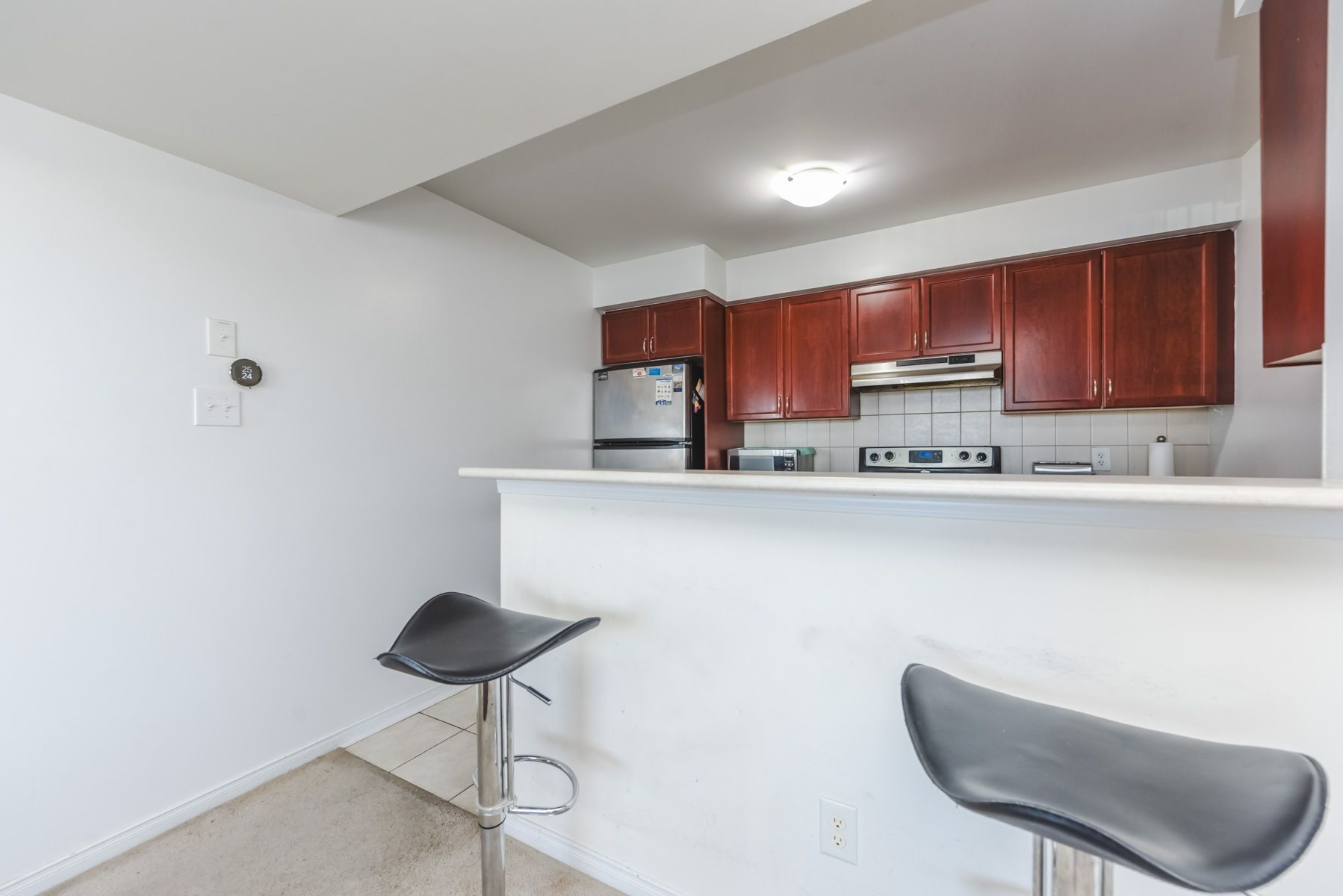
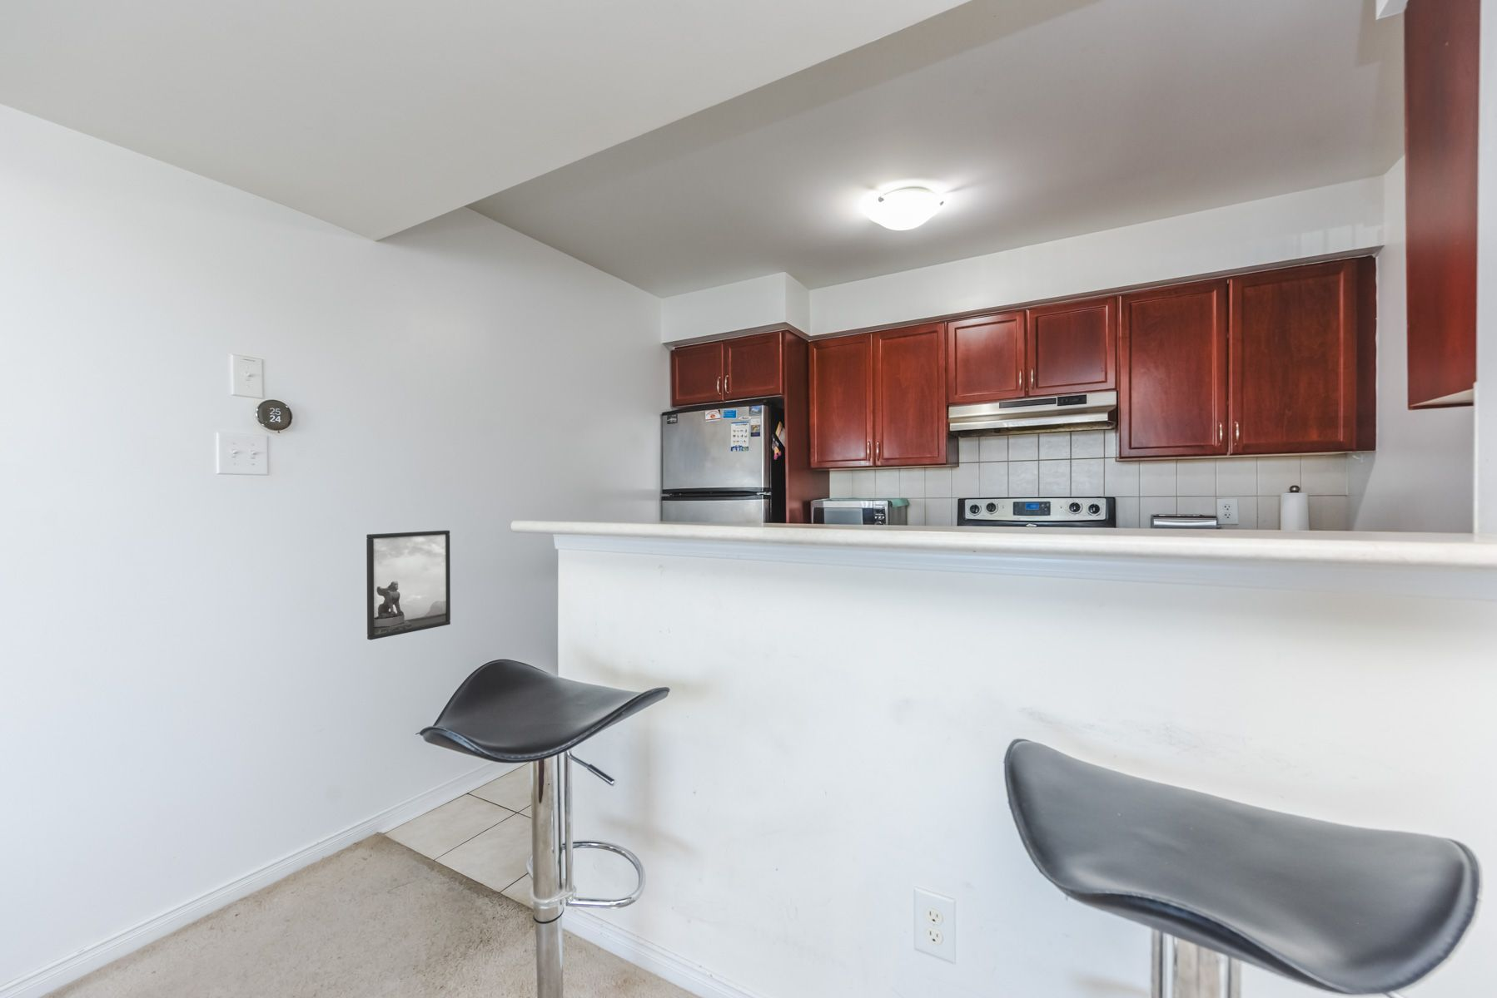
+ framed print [366,530,451,640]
